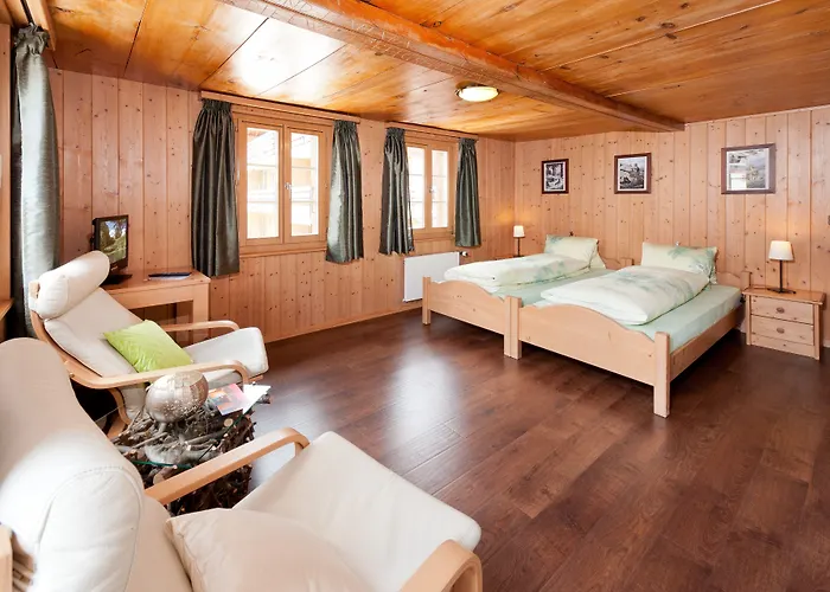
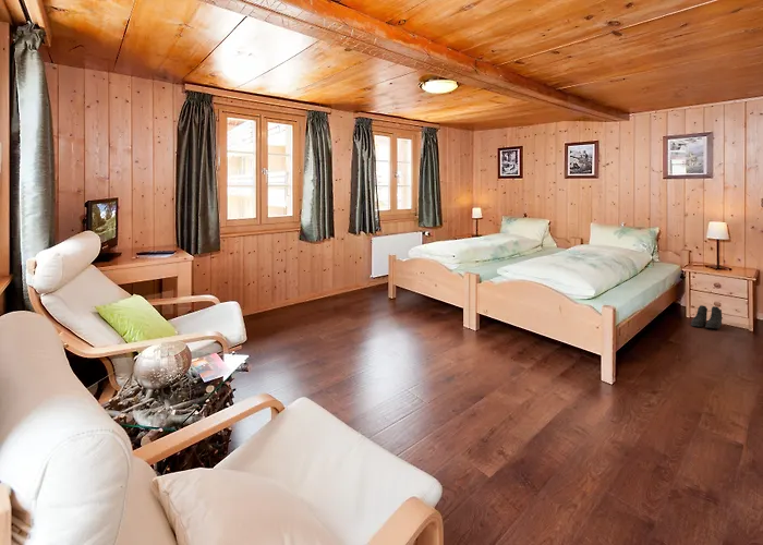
+ boots [690,304,723,329]
